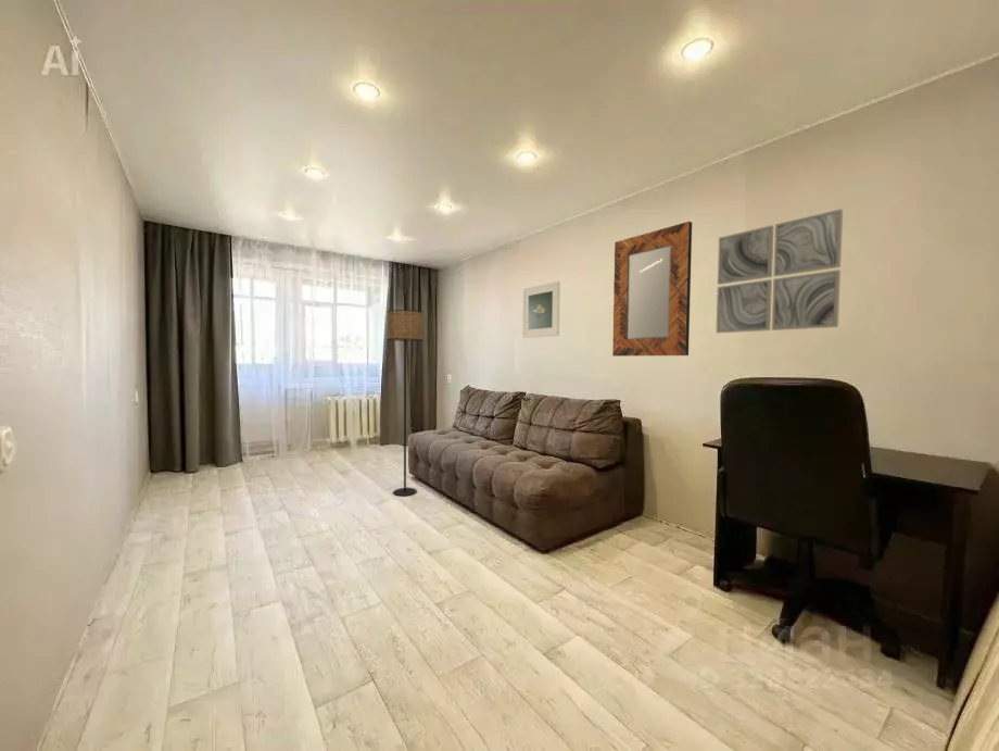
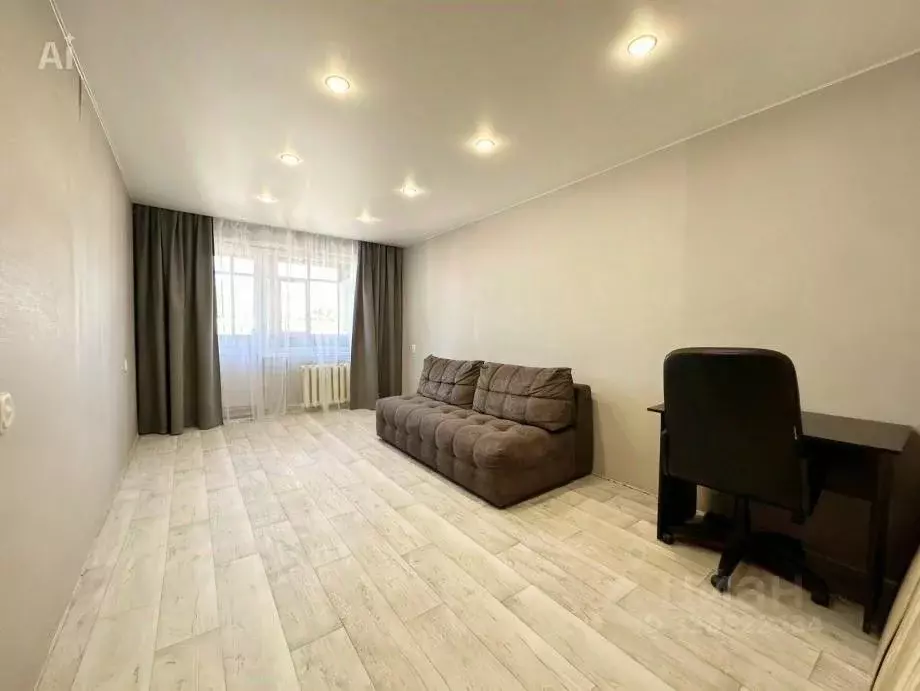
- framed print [521,280,561,339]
- home mirror [611,221,693,358]
- wall art [716,208,844,334]
- floor lamp [385,309,425,497]
